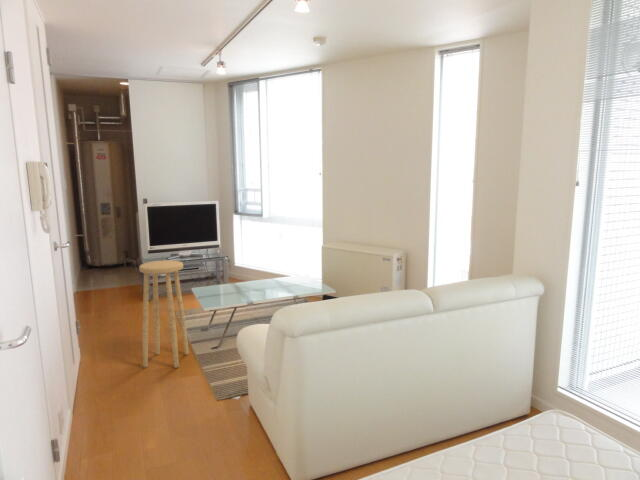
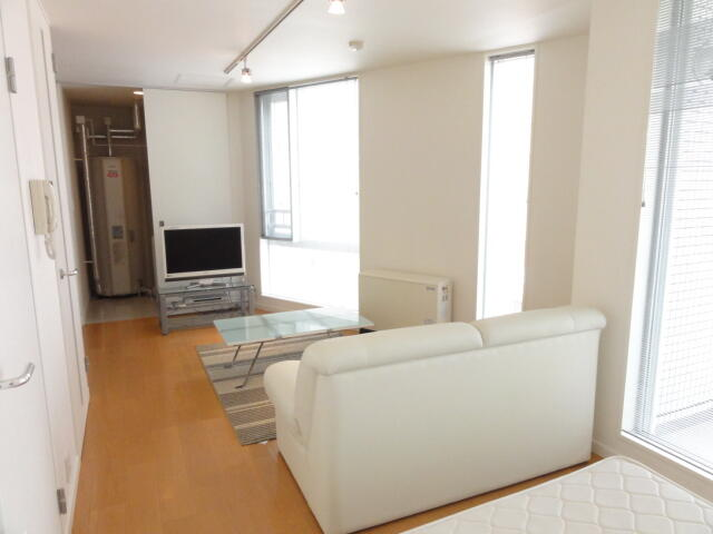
- stool [138,259,190,369]
